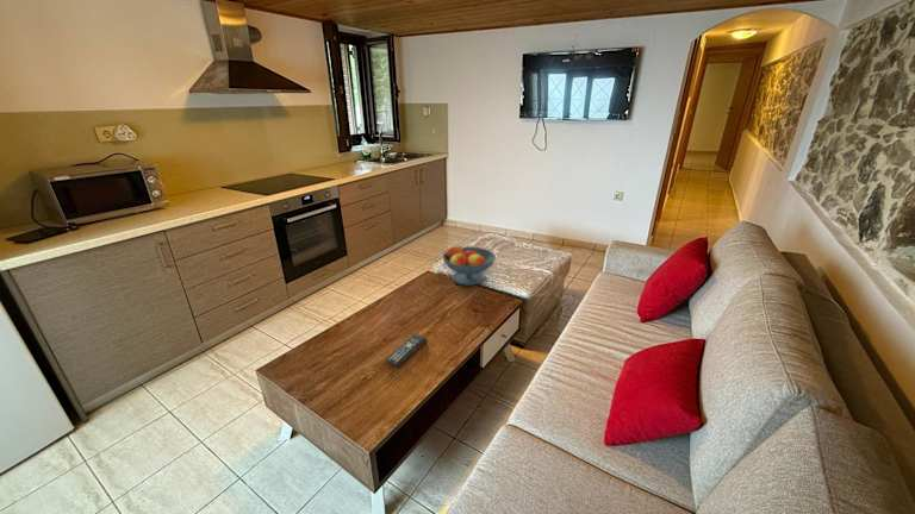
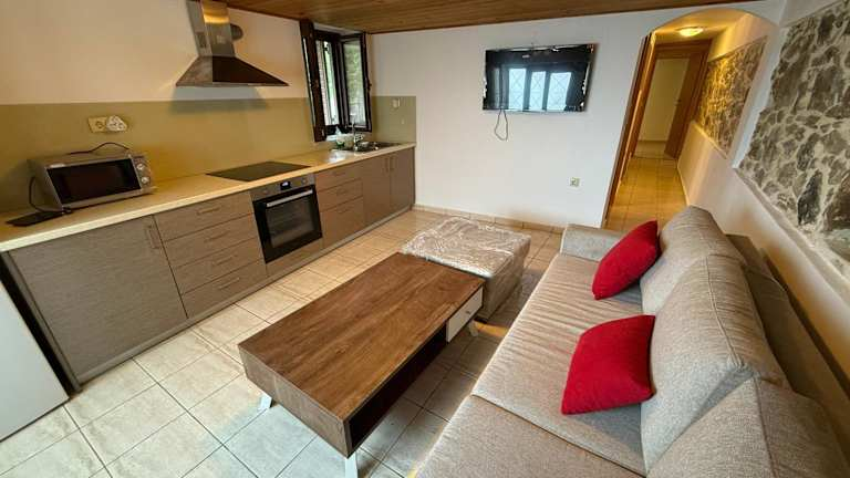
- remote control [385,333,428,368]
- fruit bowl [441,244,497,287]
